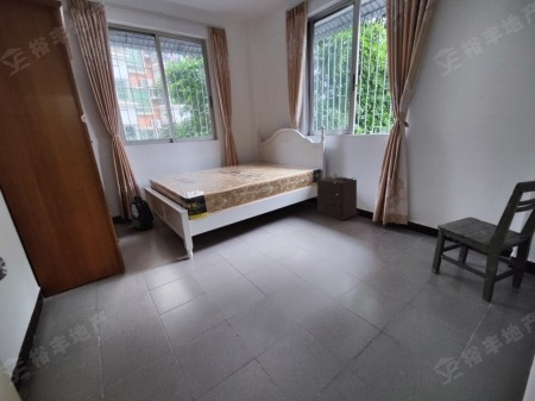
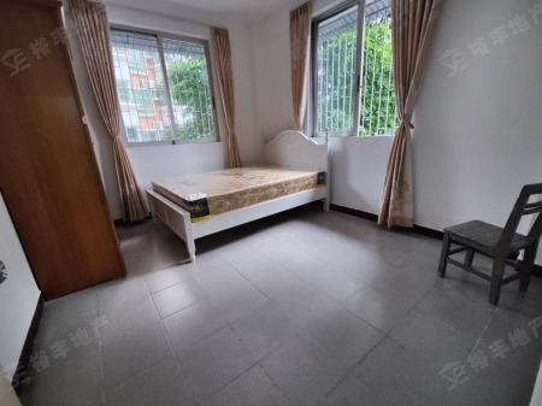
- nightstand [315,170,360,221]
- backpack [130,195,156,231]
